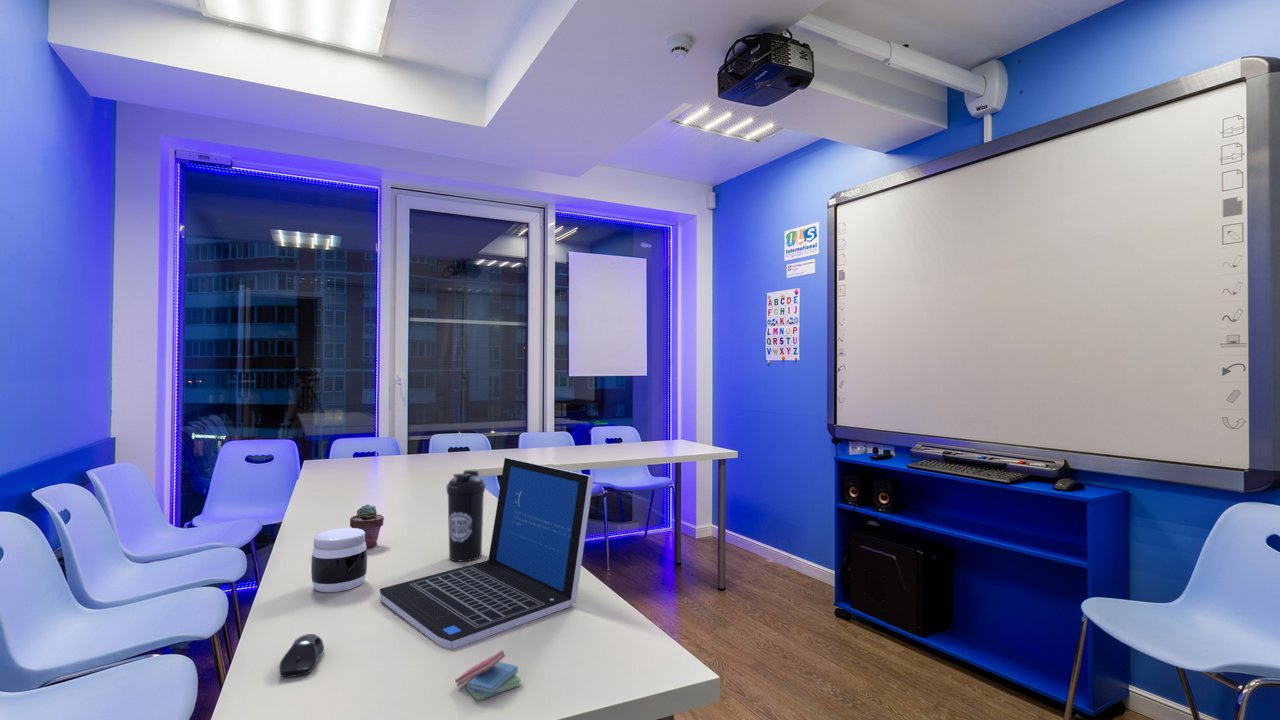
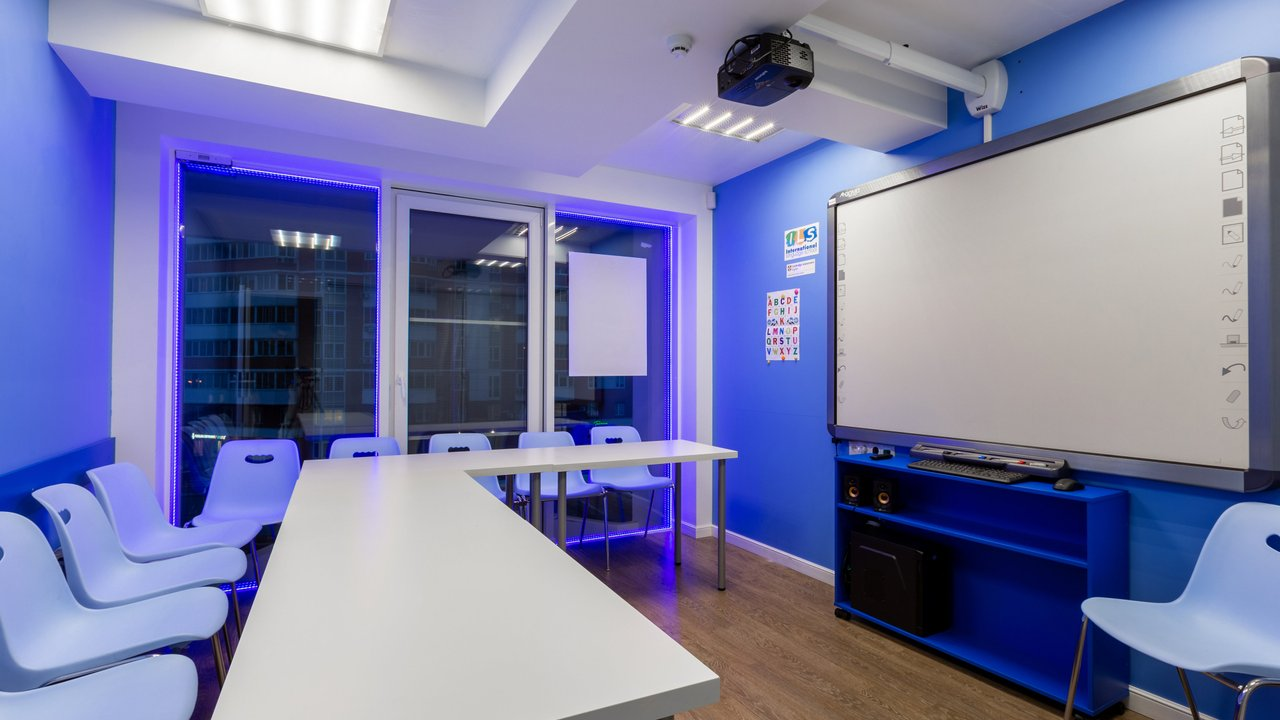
- water bottle [446,469,486,562]
- potted succulent [349,503,385,549]
- jar [310,527,368,593]
- computer mouse [278,633,325,678]
- laptop [379,457,595,650]
- sticky notes [454,650,521,702]
